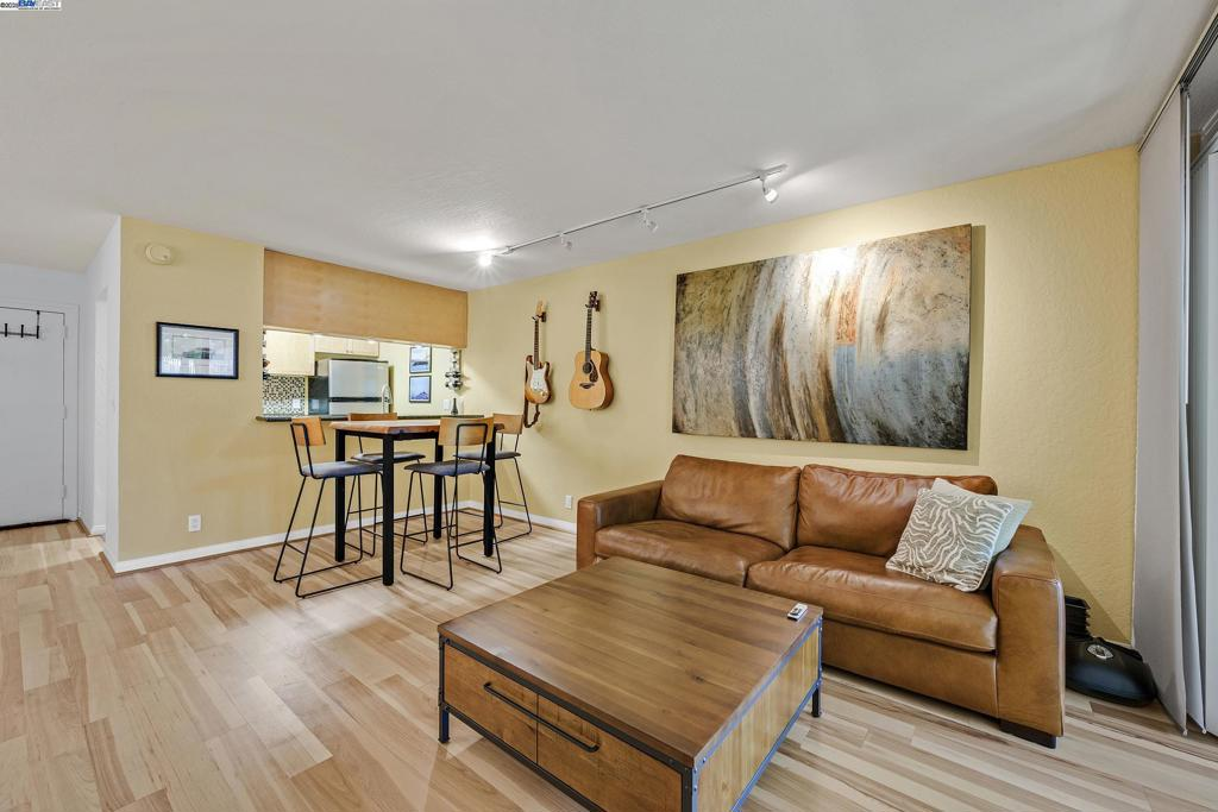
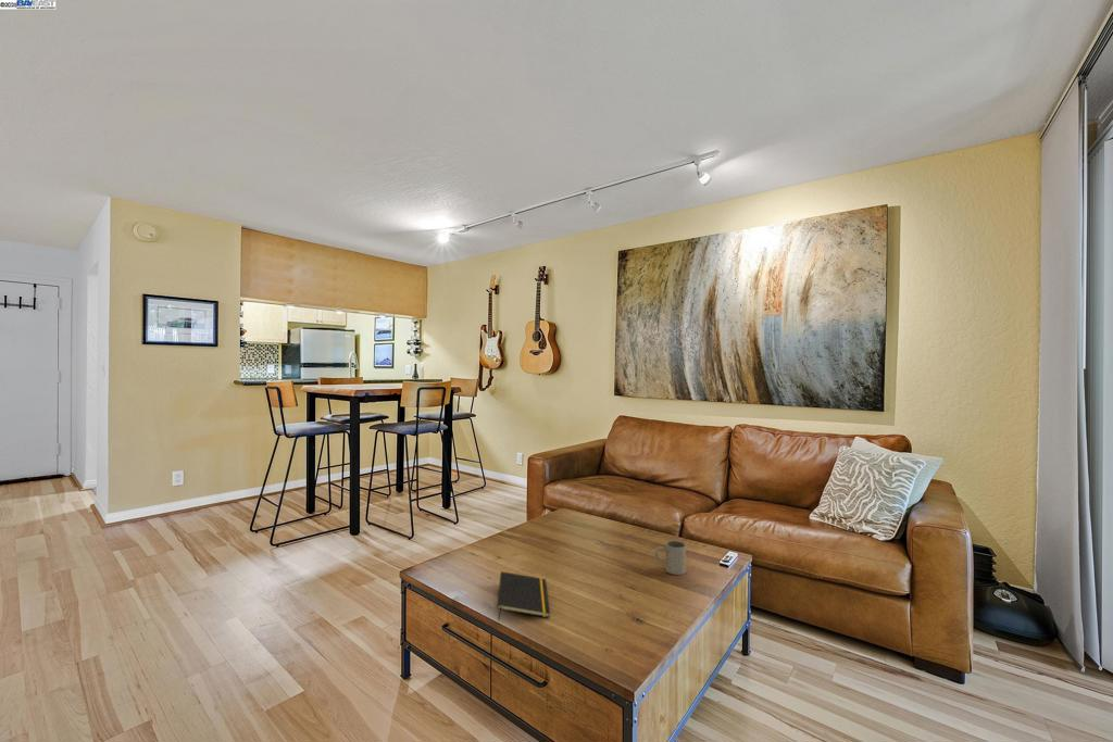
+ mug [653,540,687,576]
+ notepad [497,570,551,621]
